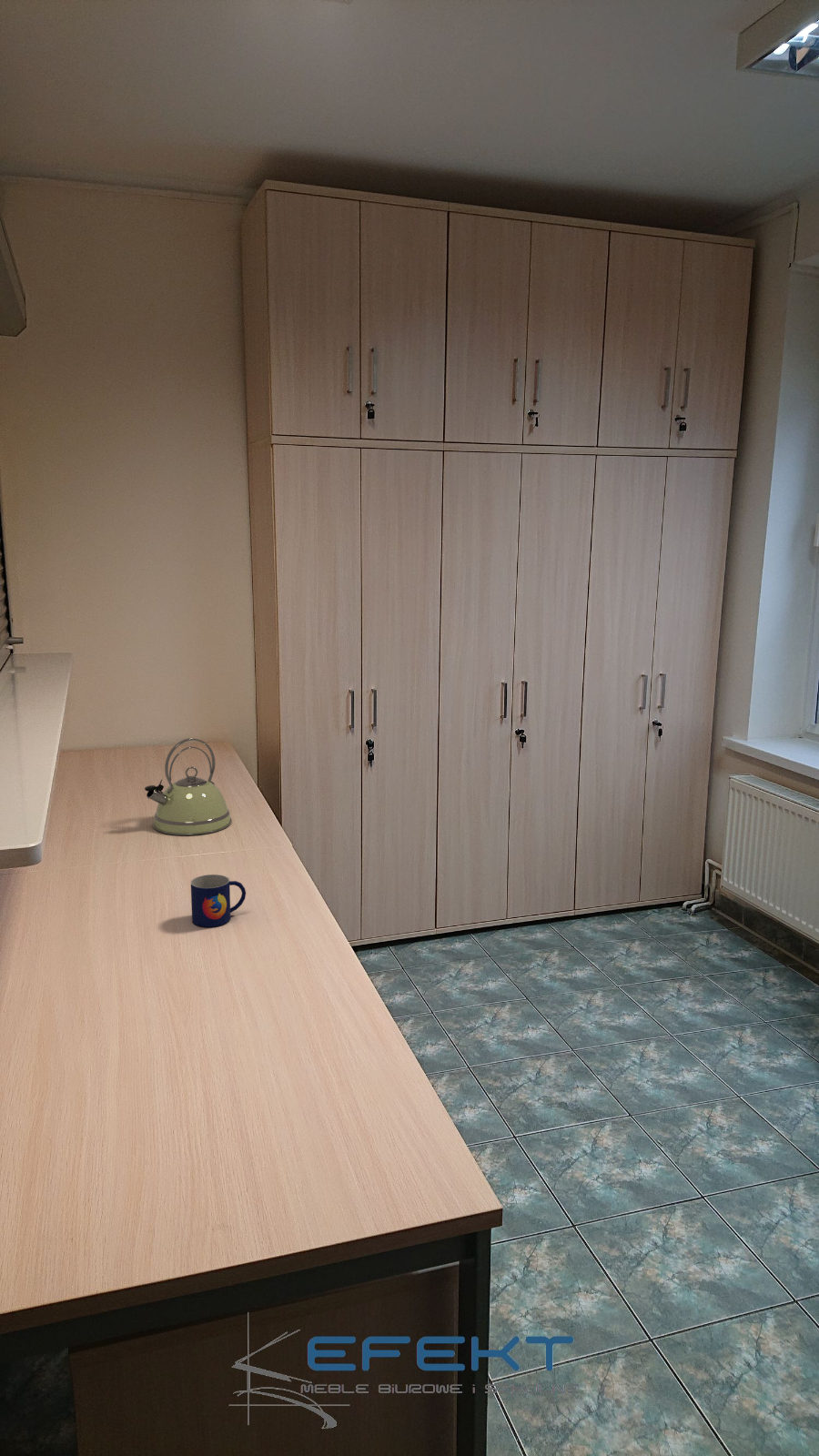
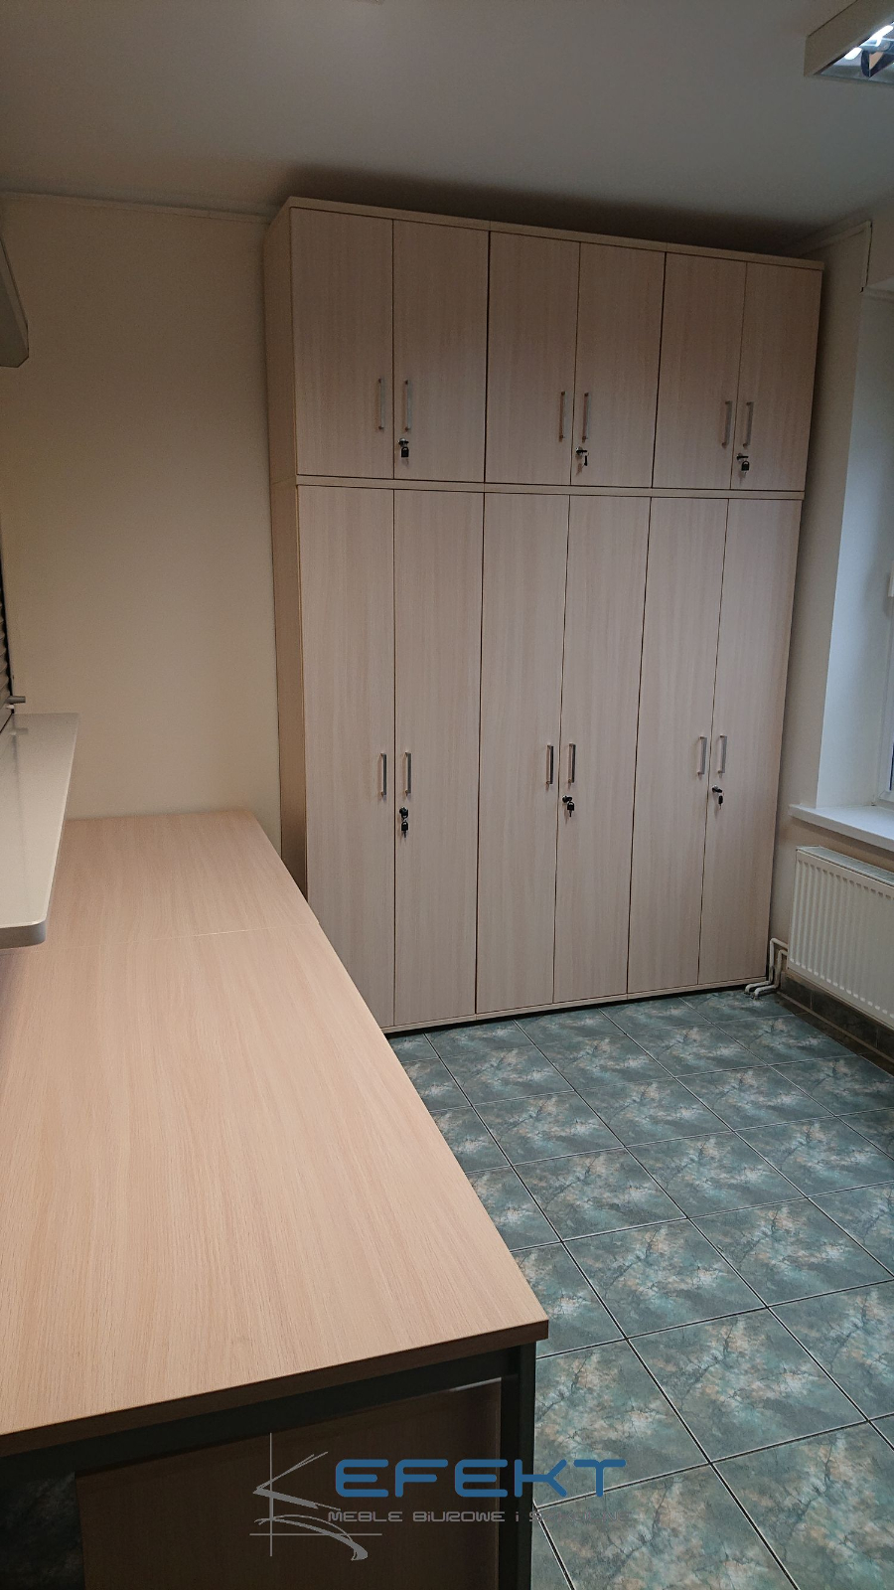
- kettle [144,737,232,836]
- mug [190,874,247,928]
